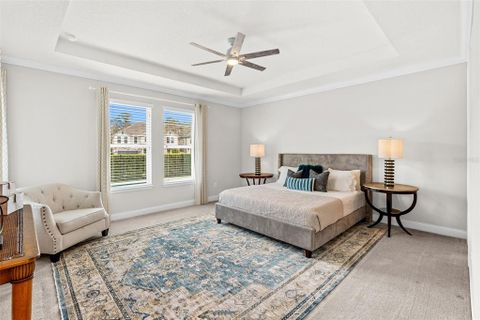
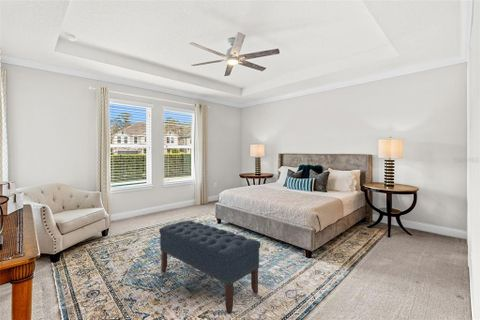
+ bench [158,219,262,315]
